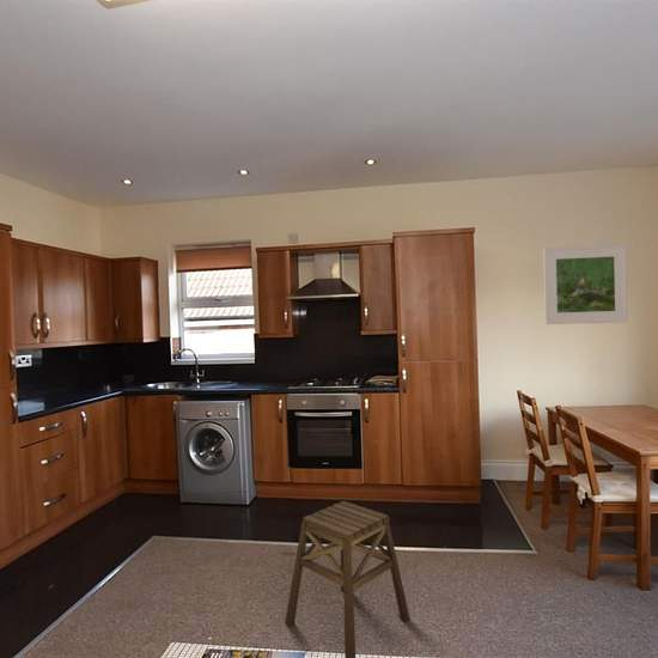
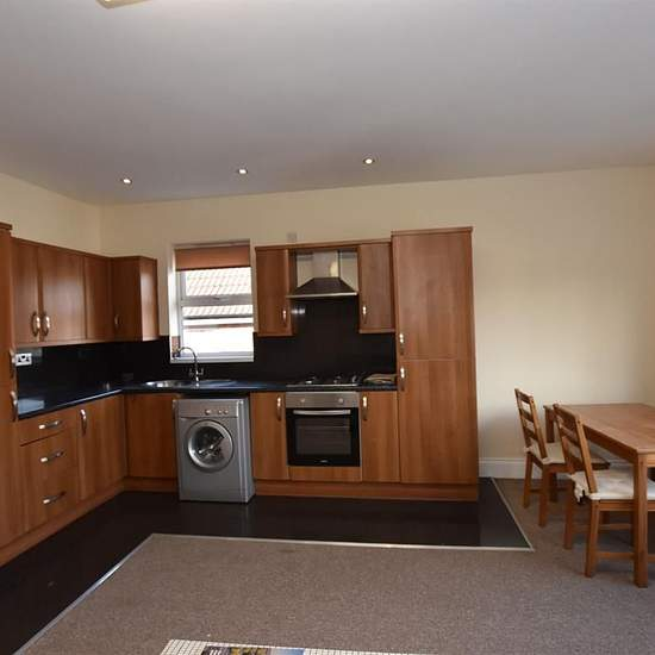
- stool [284,500,412,658]
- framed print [542,243,629,325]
